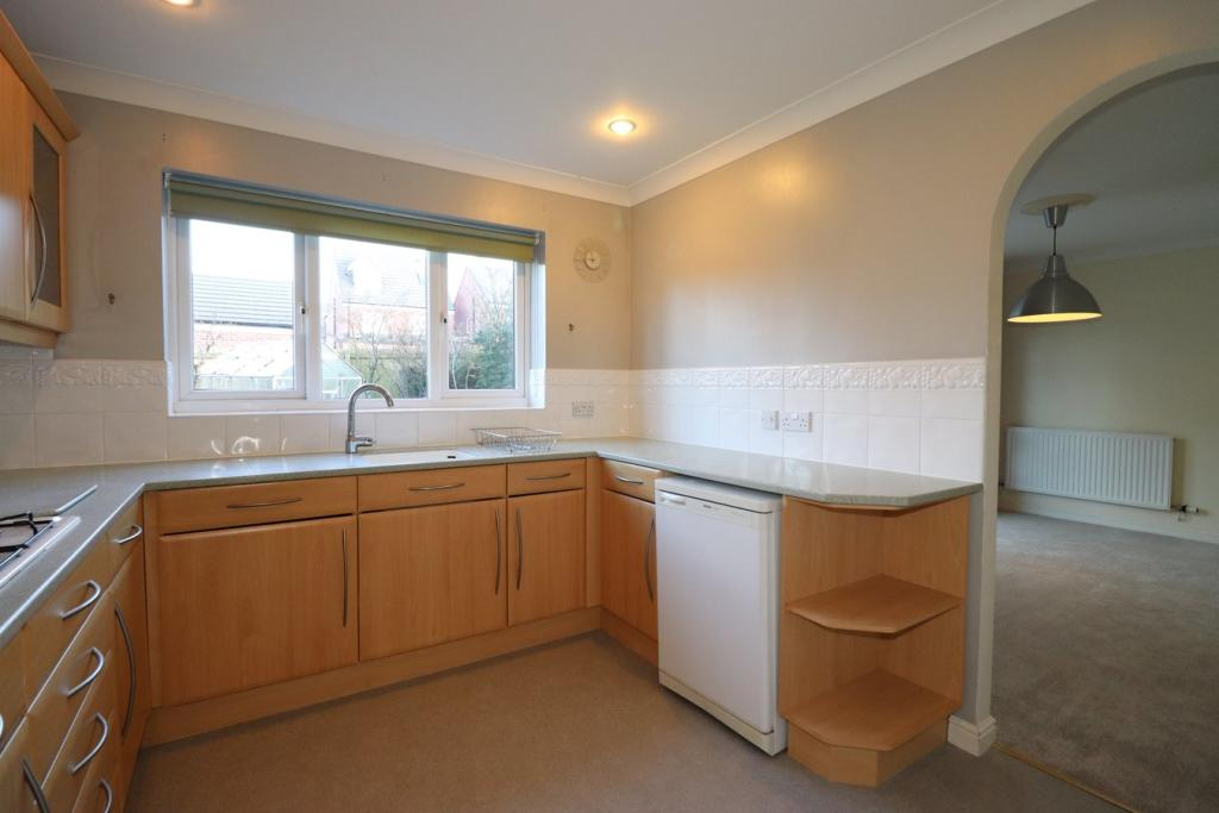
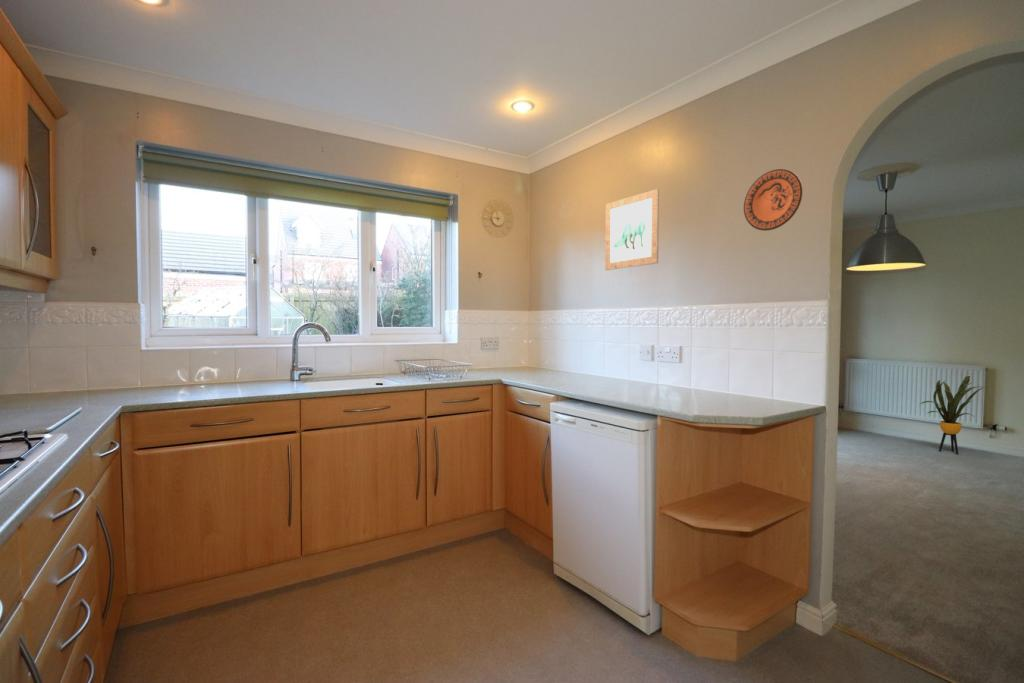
+ wall art [604,188,660,271]
+ decorative plate [743,168,804,232]
+ house plant [918,375,989,455]
